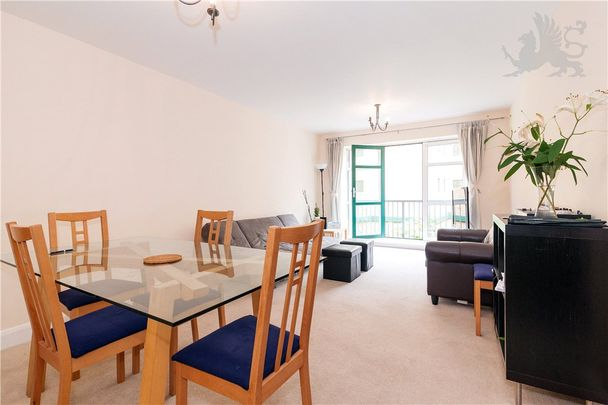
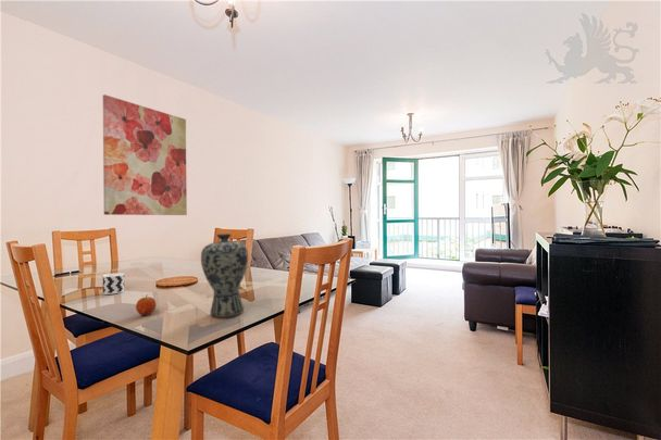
+ wall art [102,93,188,216]
+ vase [200,232,249,318]
+ cup [102,272,125,296]
+ fruit [135,293,158,316]
